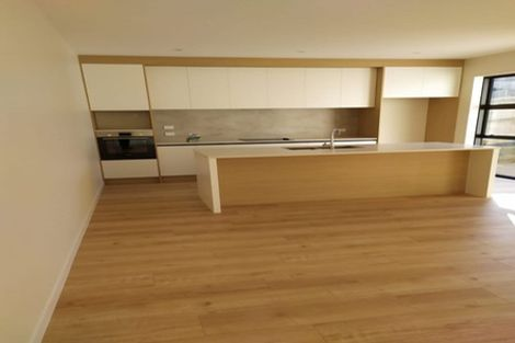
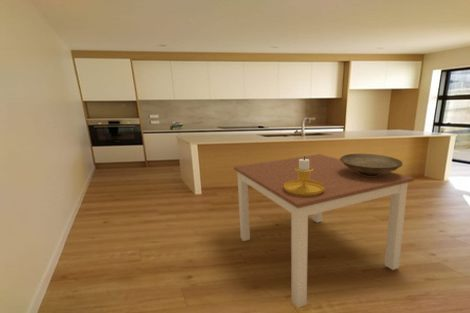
+ candlestick [284,155,325,196]
+ decorative bowl [339,153,404,176]
+ dining table [233,153,415,309]
